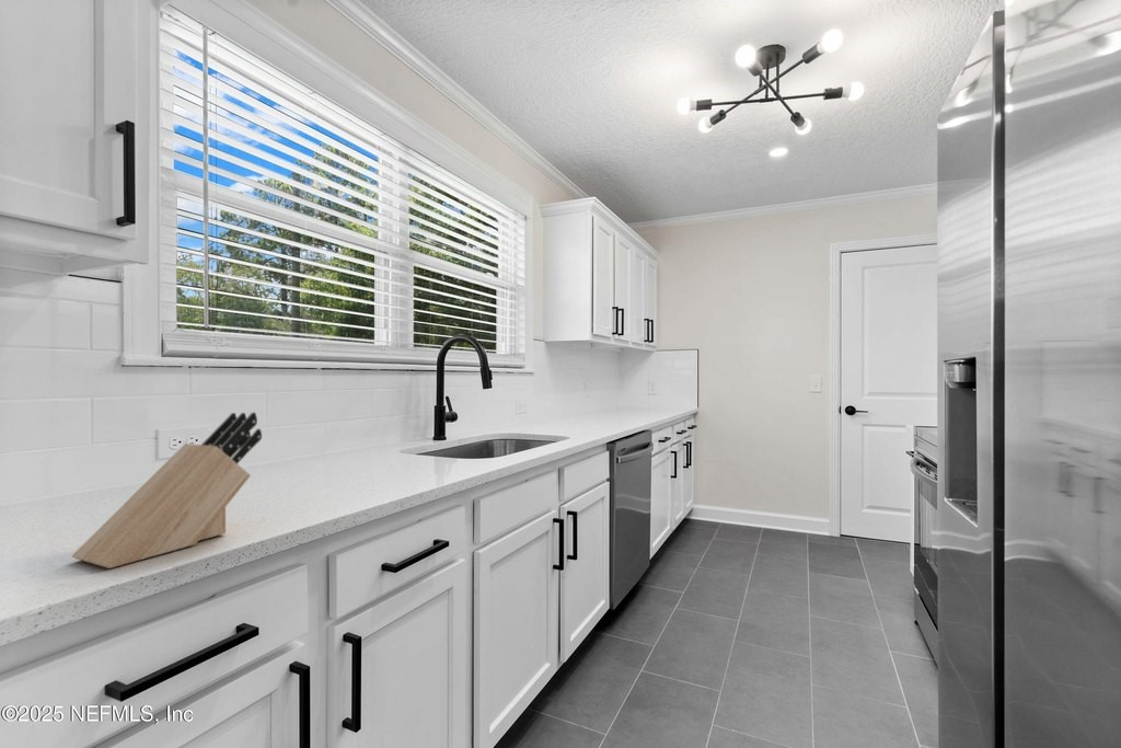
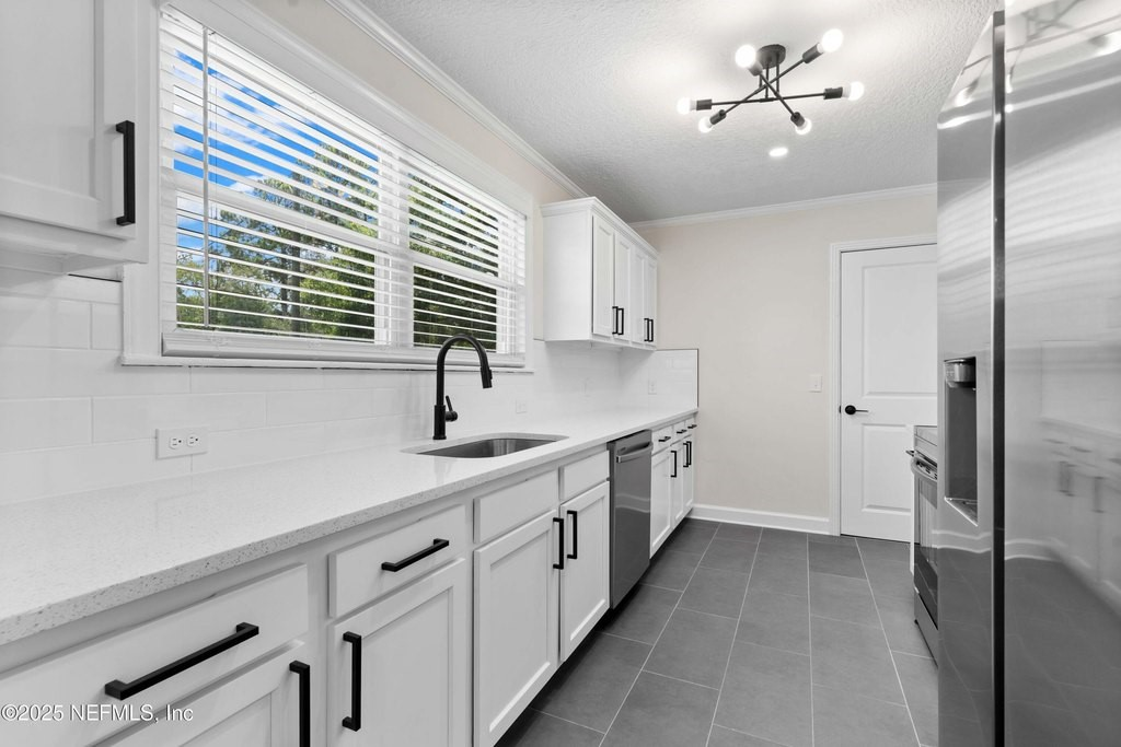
- knife block [71,411,263,569]
